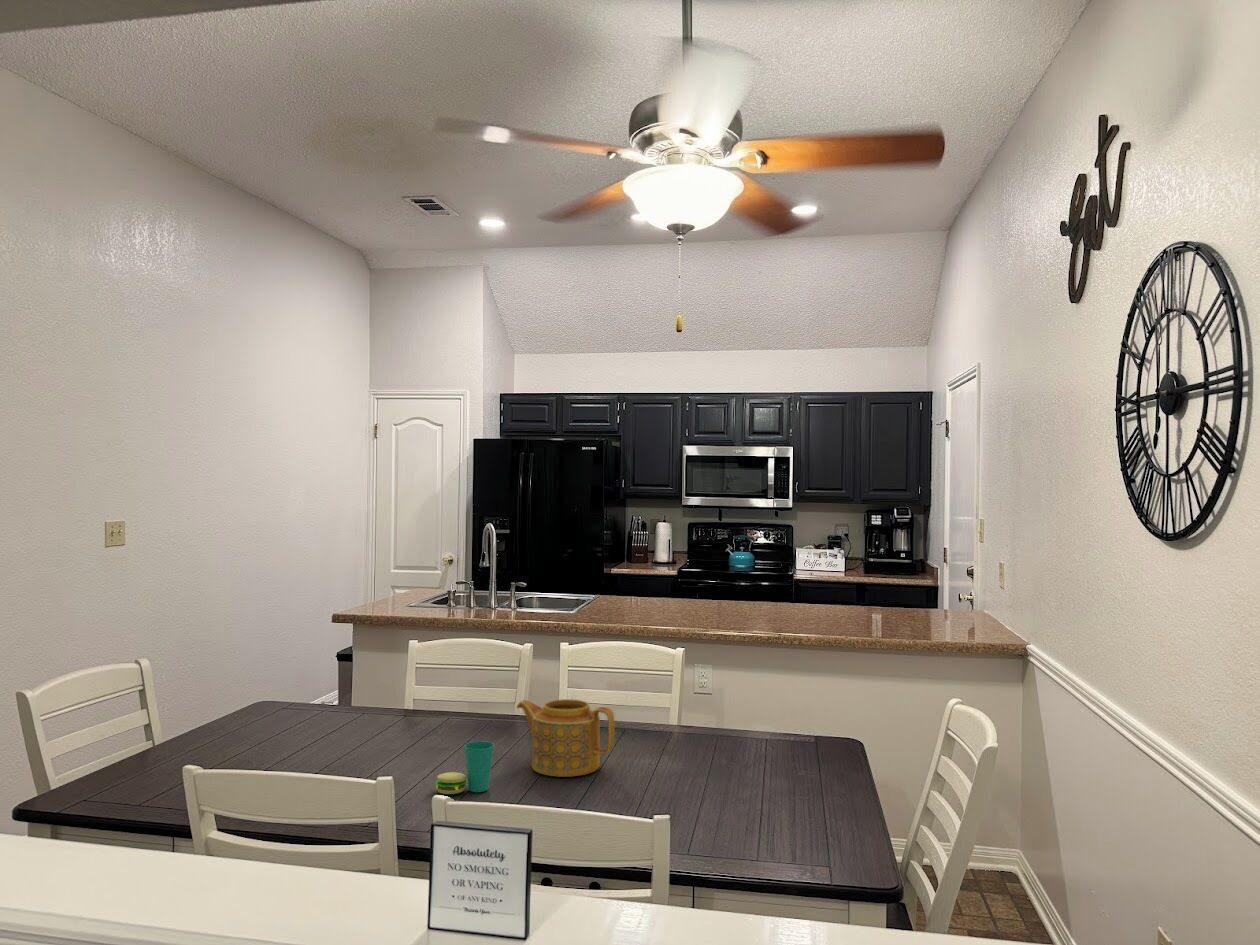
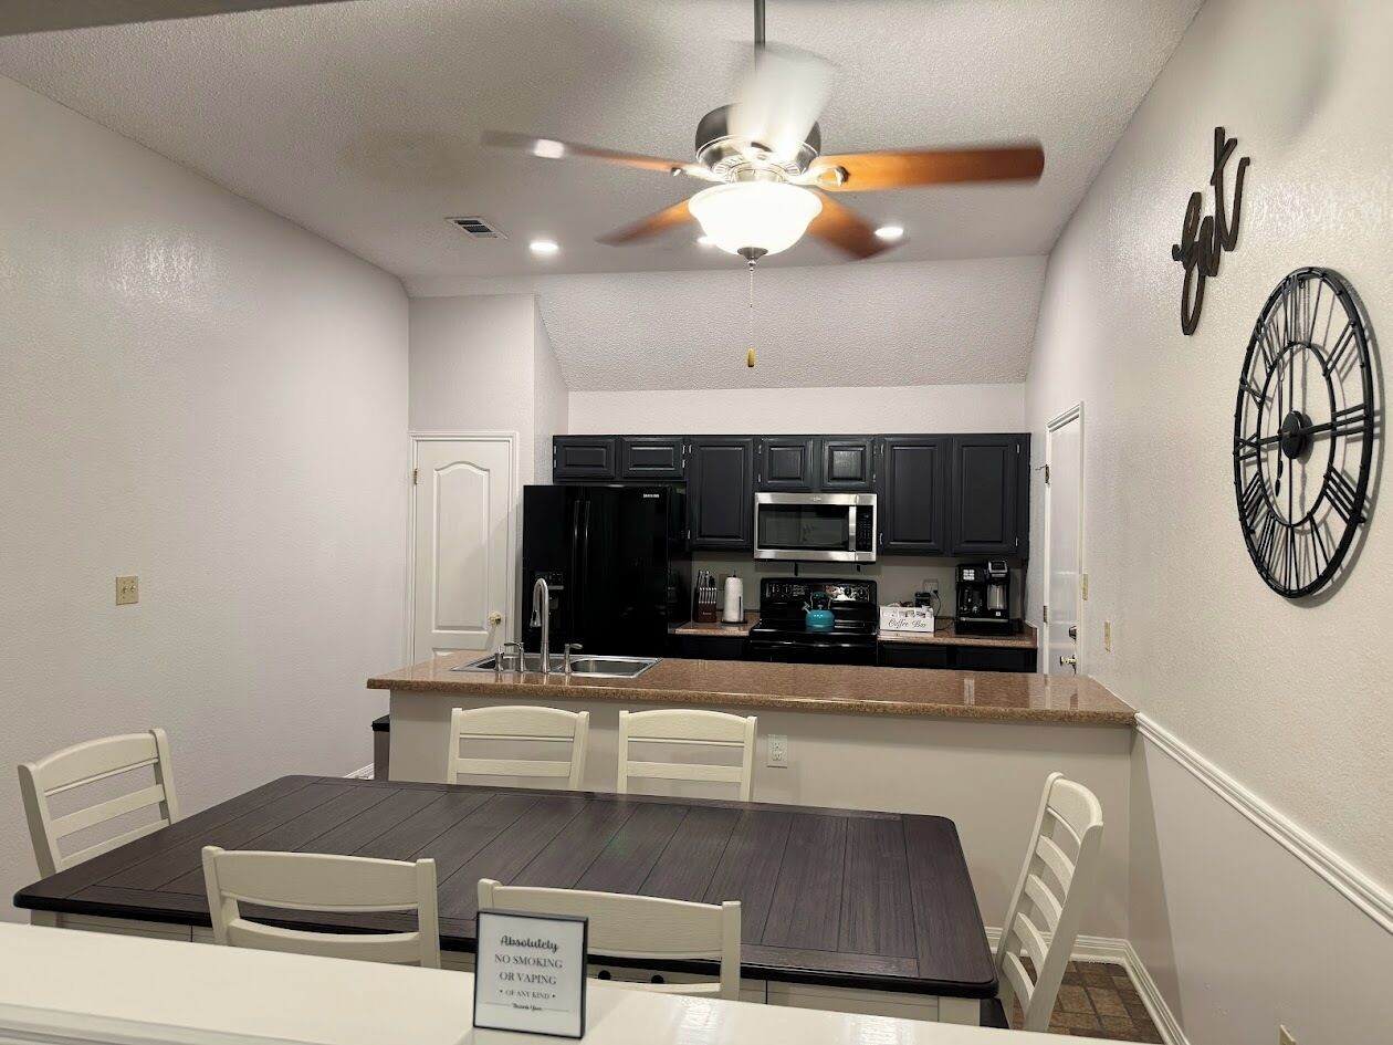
- teapot [516,698,616,778]
- cup [435,740,495,795]
